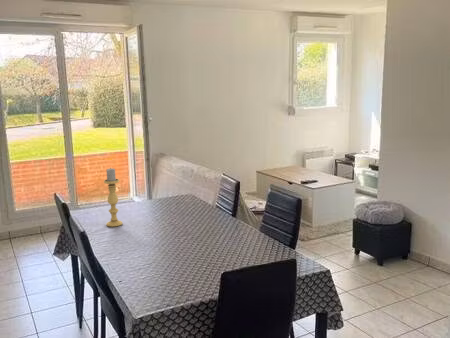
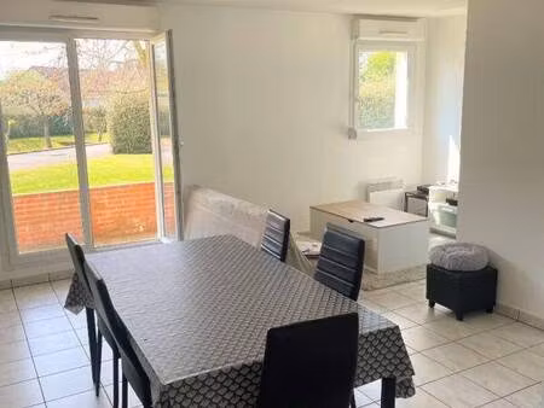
- candle holder [103,167,123,228]
